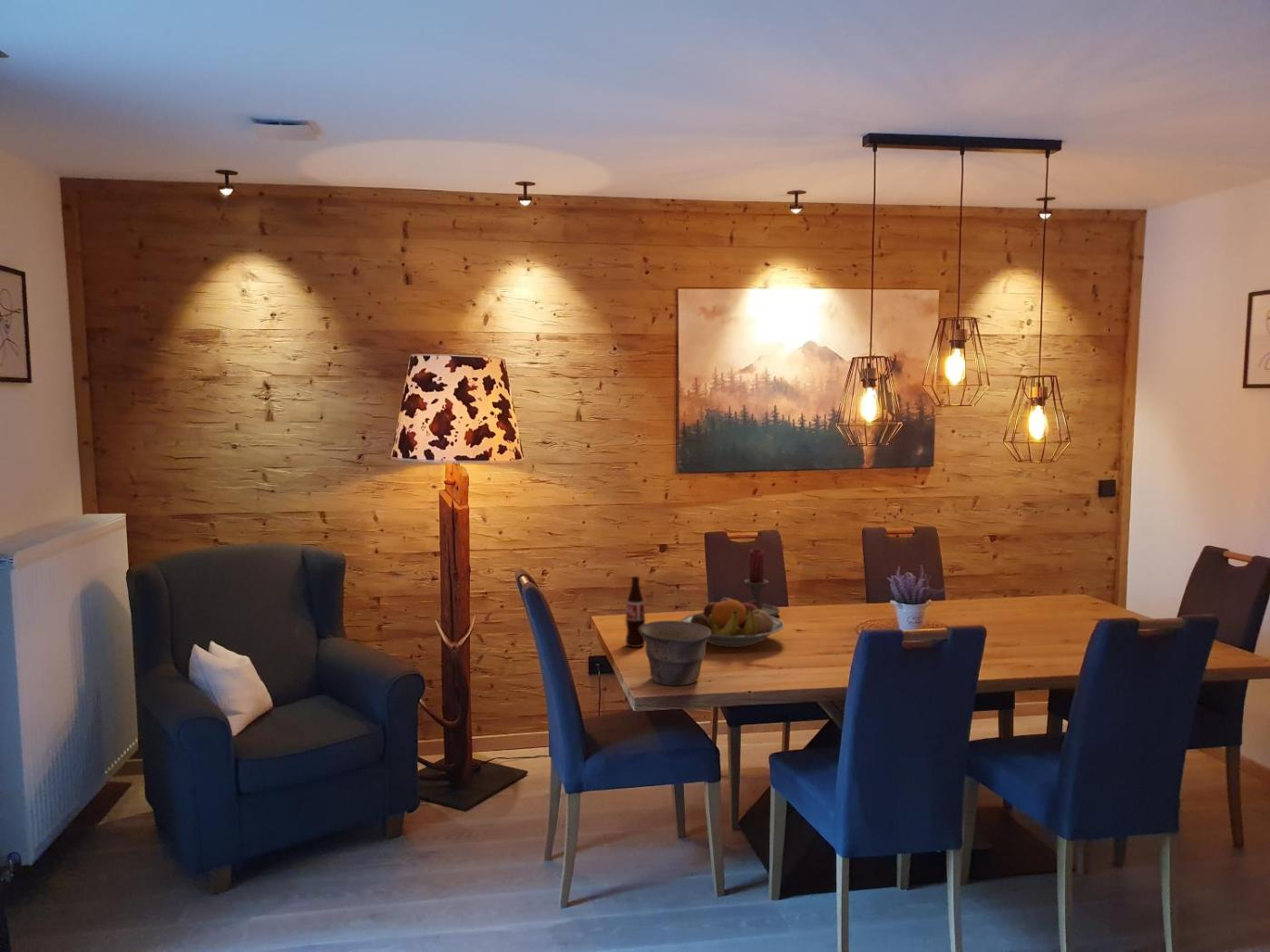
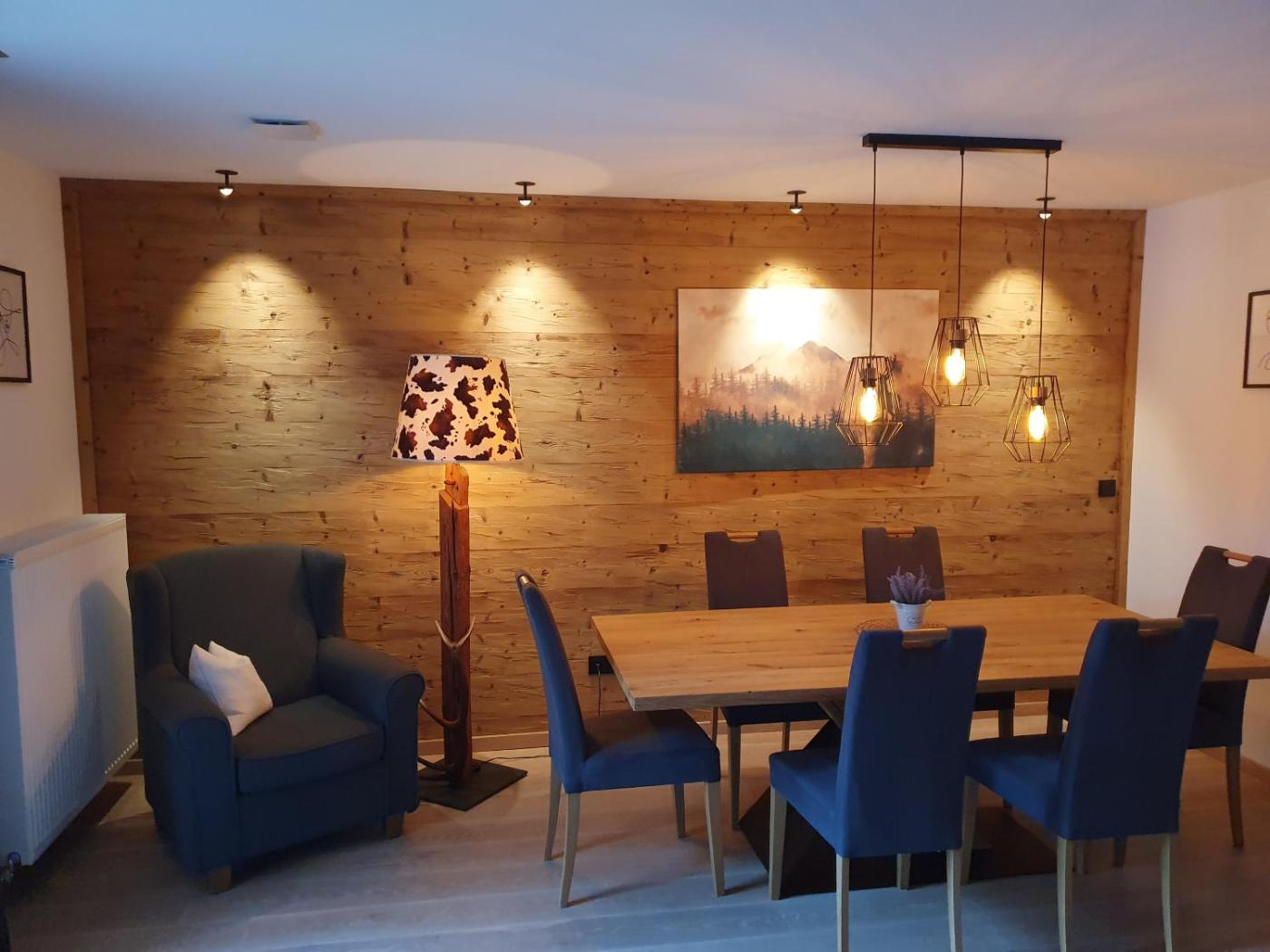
- candle holder [720,548,781,617]
- bottle [624,576,646,648]
- bowl [640,620,711,686]
- fruit bowl [679,597,785,648]
